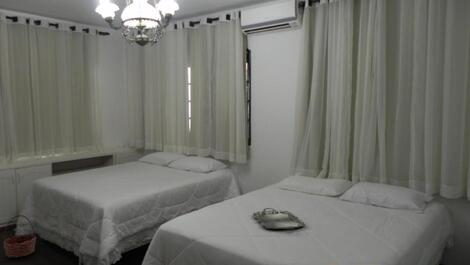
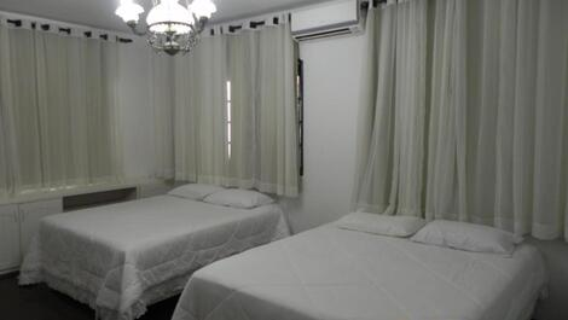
- serving tray [252,207,306,230]
- basket [2,214,37,259]
